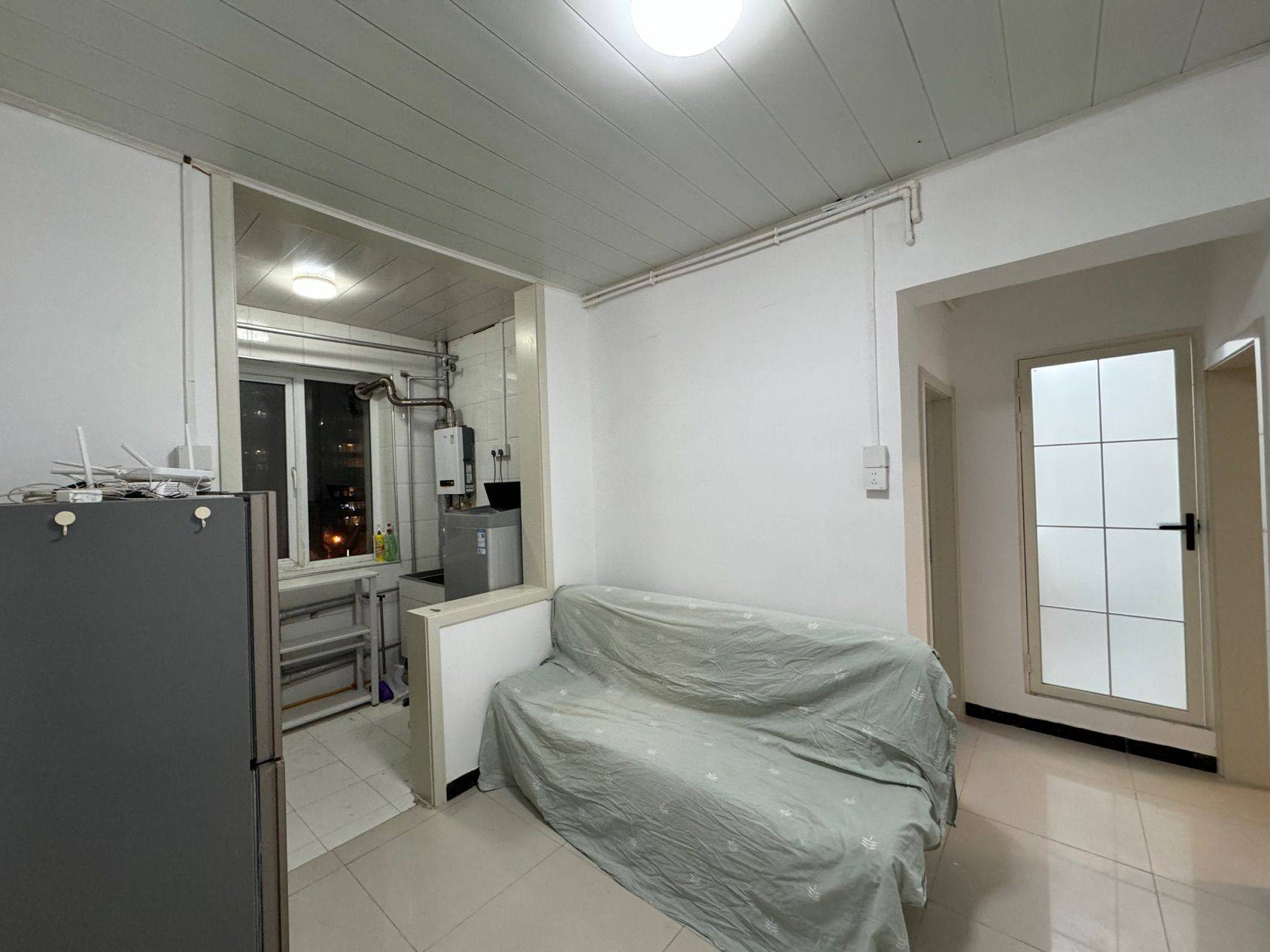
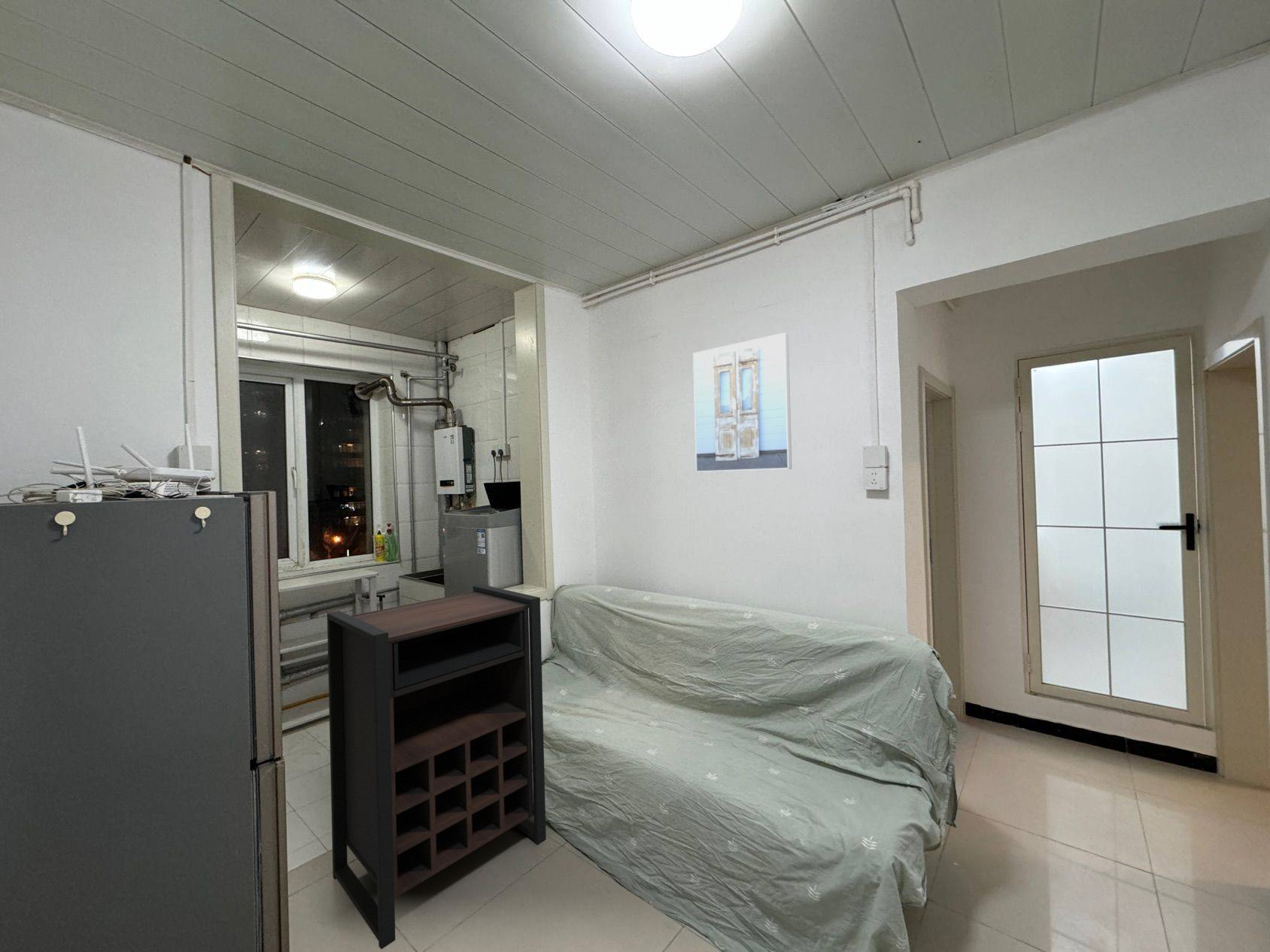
+ shelving unit [327,584,547,950]
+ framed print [692,332,793,473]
